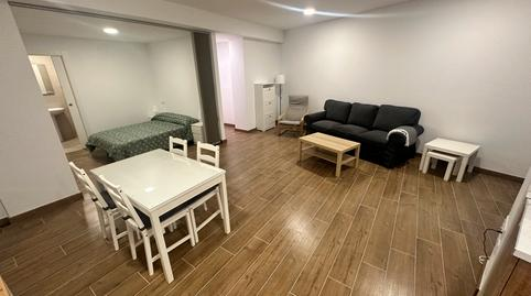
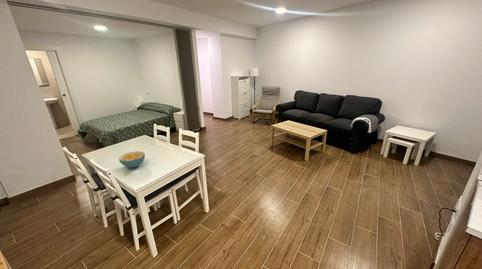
+ cereal bowl [118,150,146,169]
